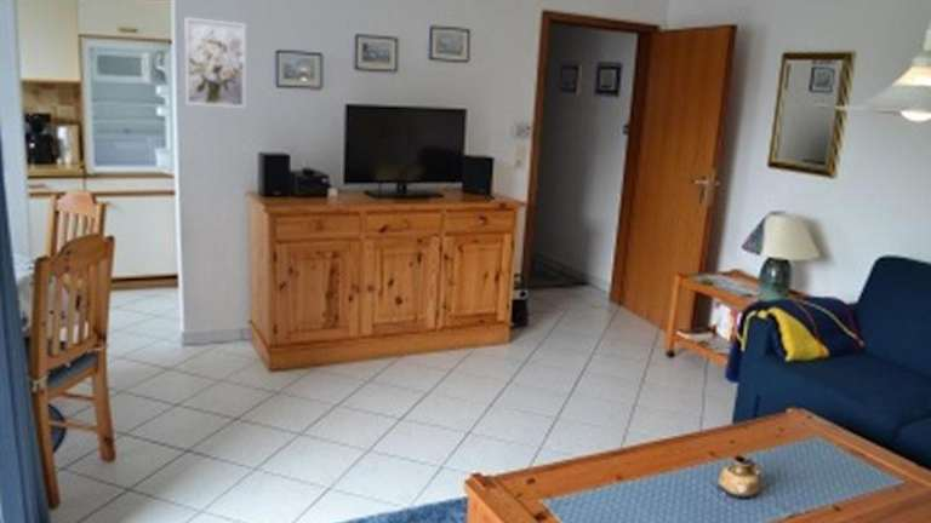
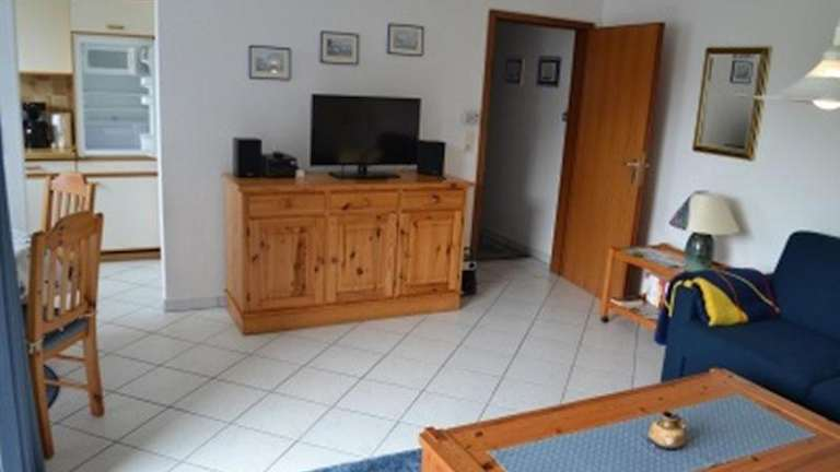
- wall art [183,16,246,109]
